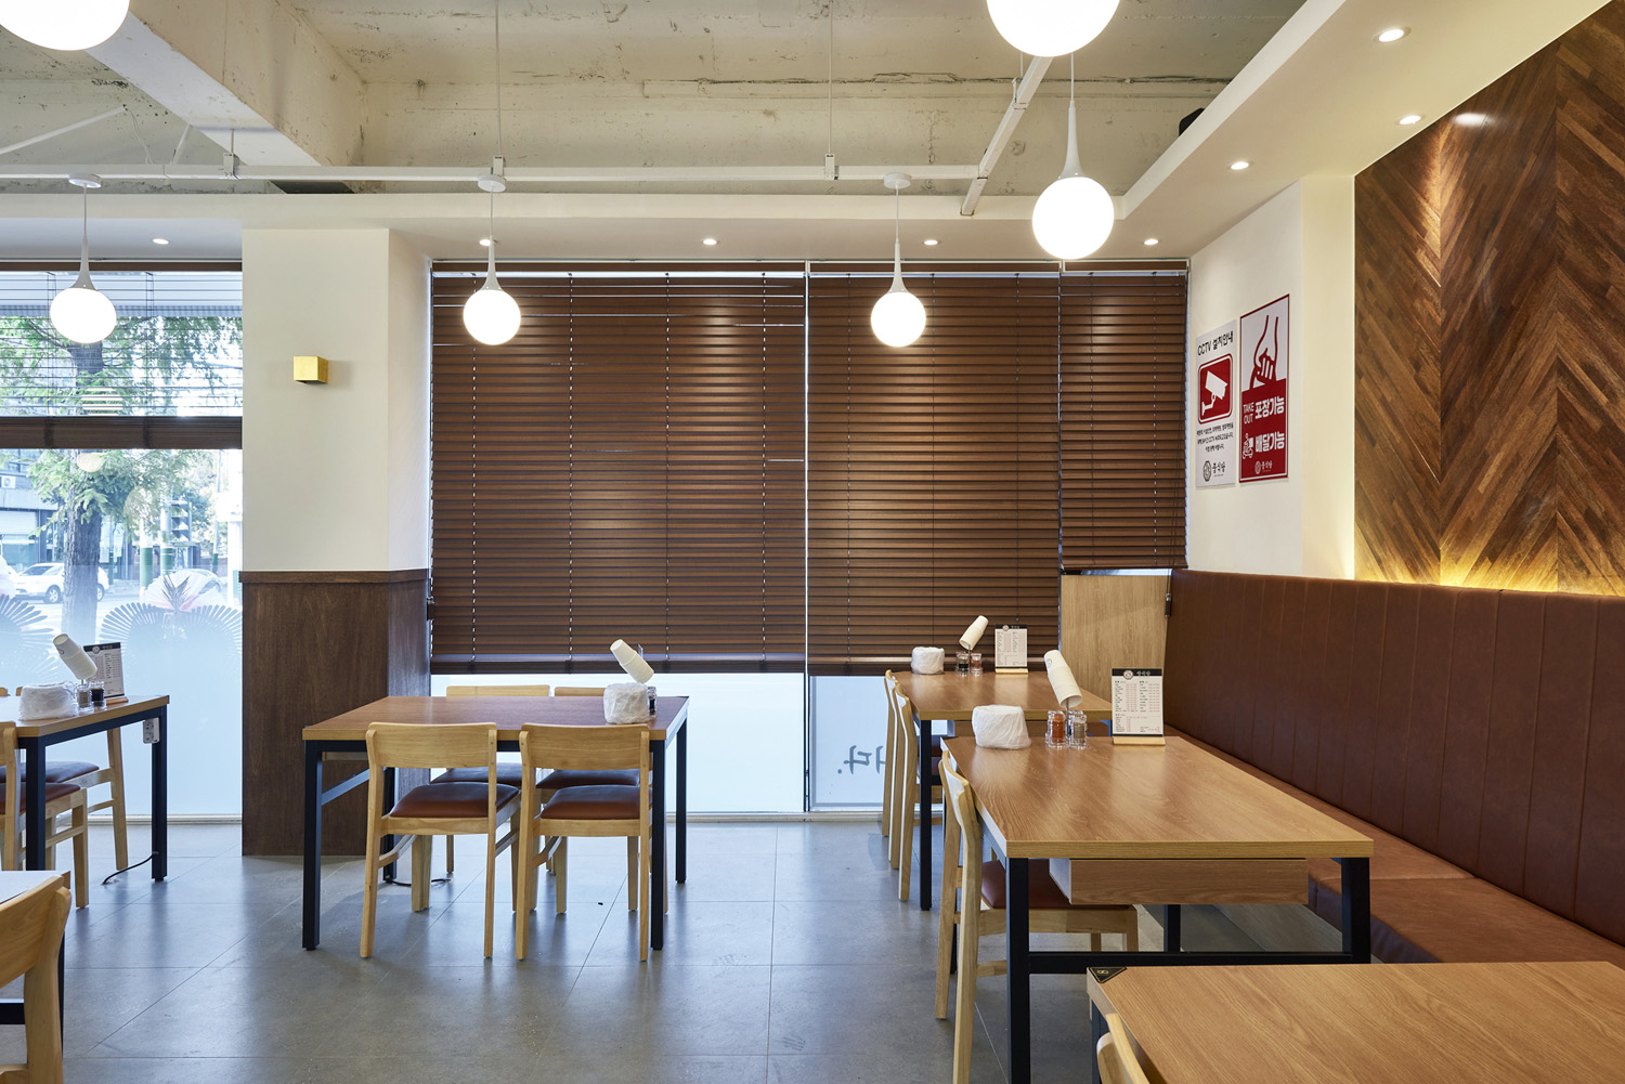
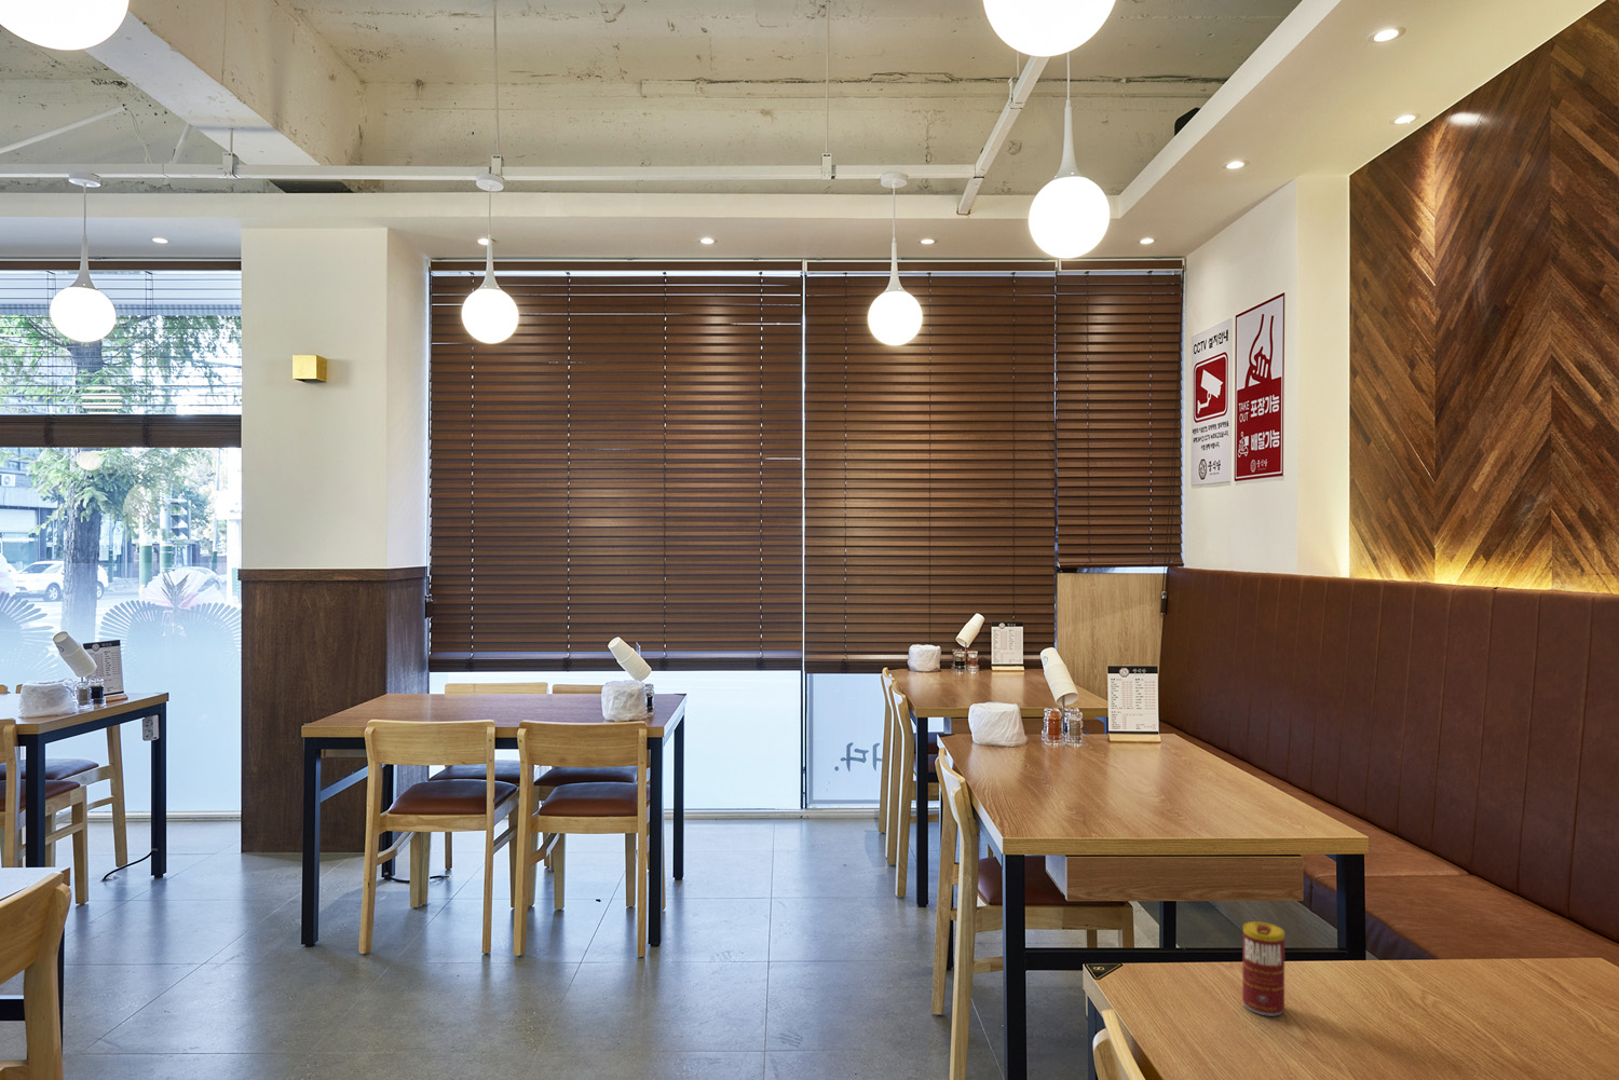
+ beverage can [1242,921,1285,1017]
